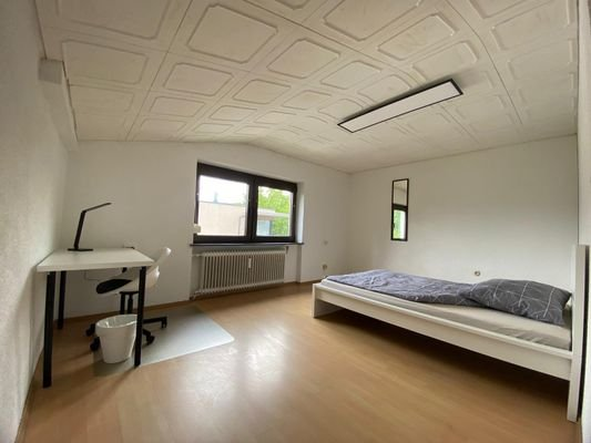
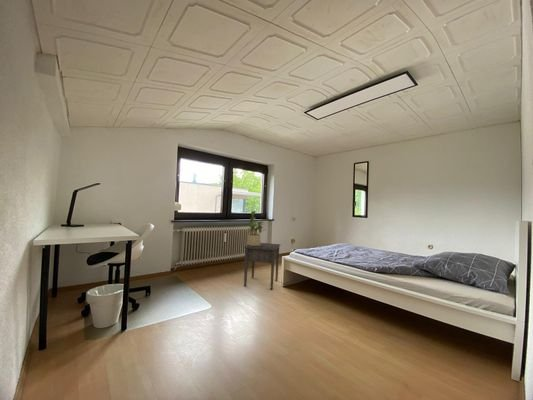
+ nightstand [243,242,281,291]
+ potted plant [246,210,266,246]
